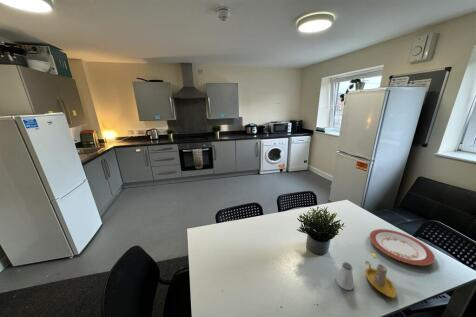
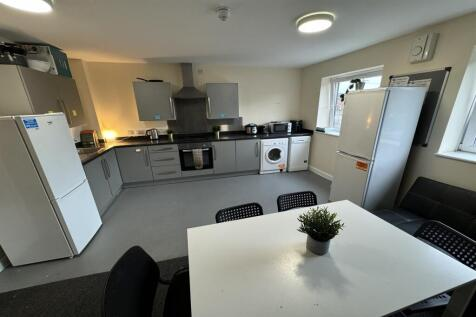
- saltshaker [335,261,355,291]
- plate [369,228,436,266]
- candle holder [364,252,397,299]
